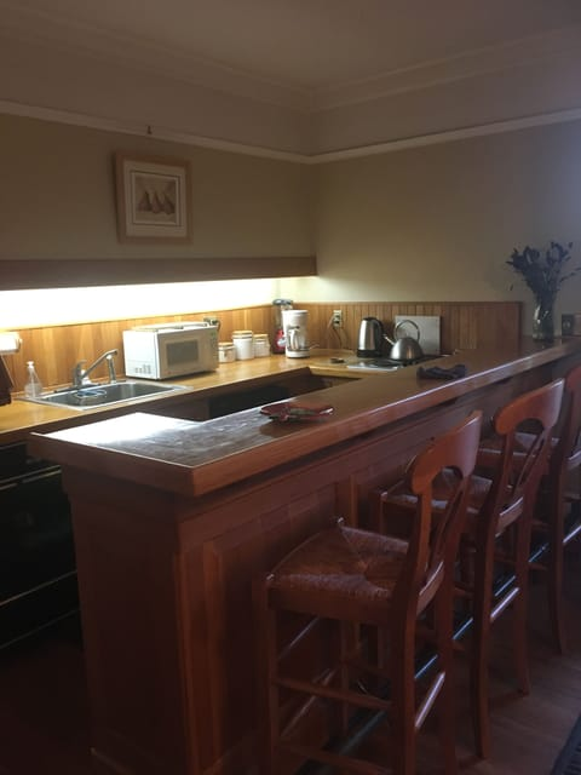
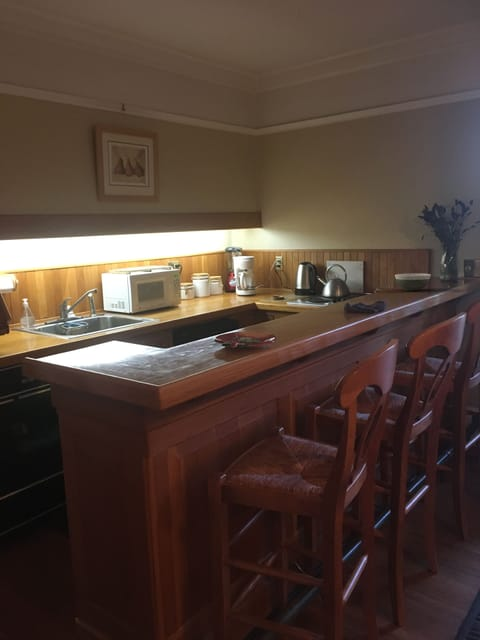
+ bowl [394,272,432,292]
